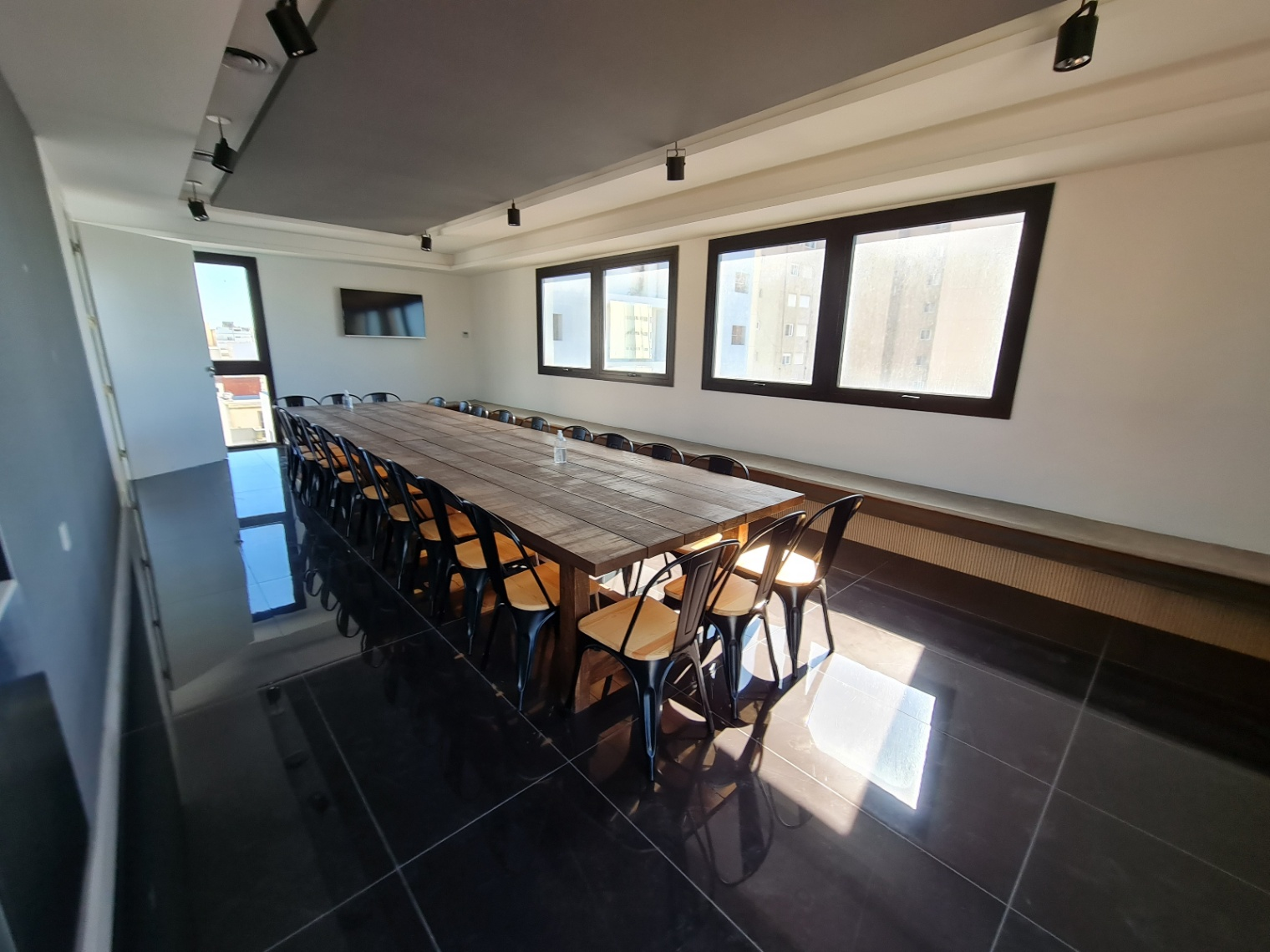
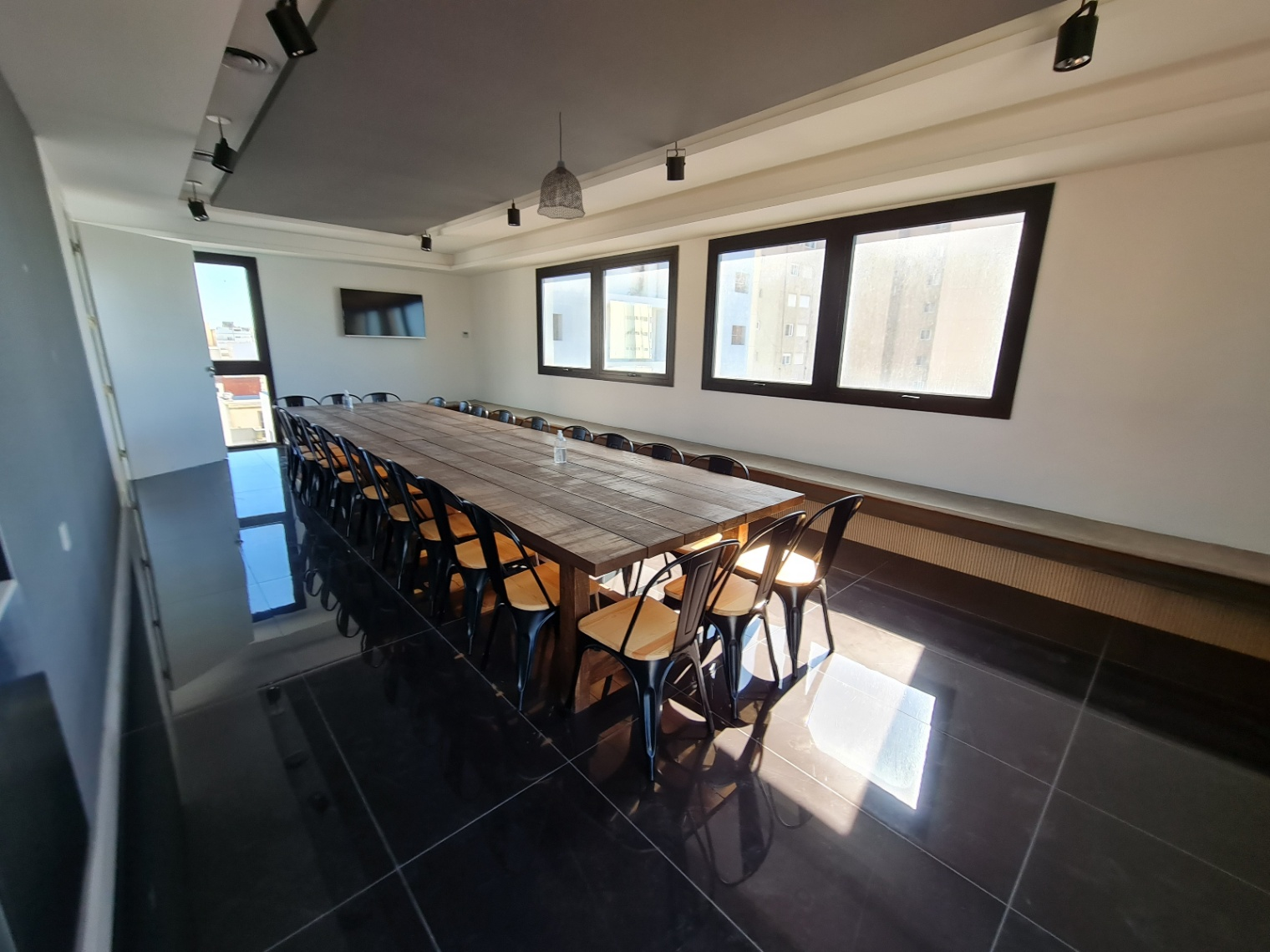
+ pendant lamp [536,111,586,220]
